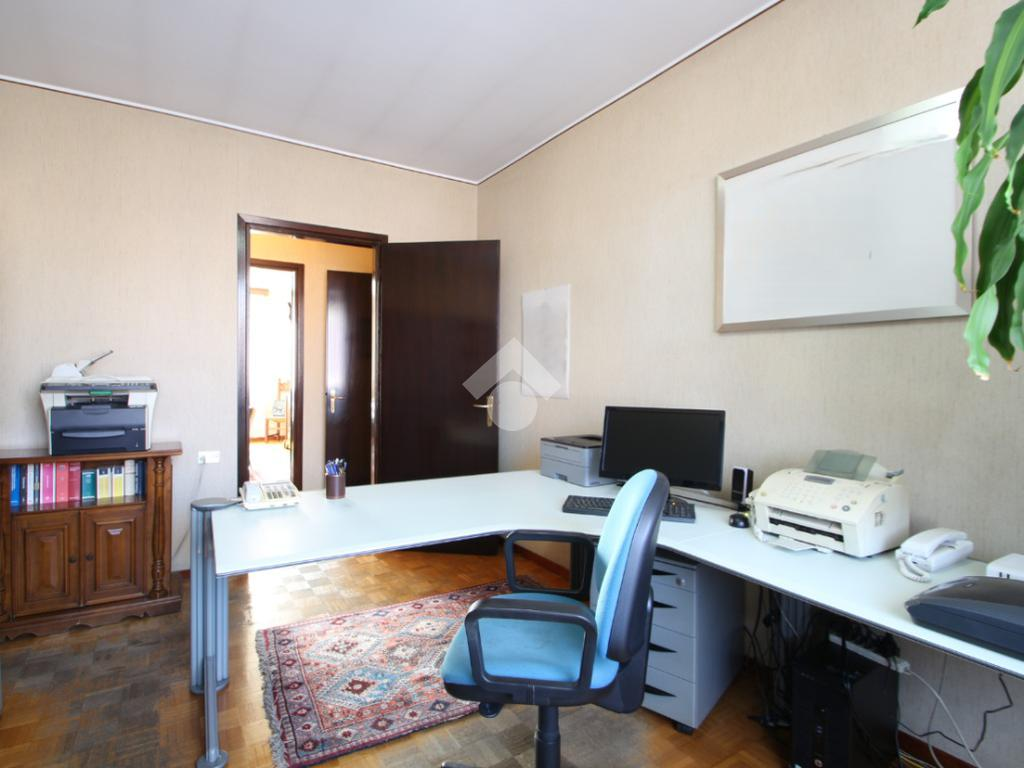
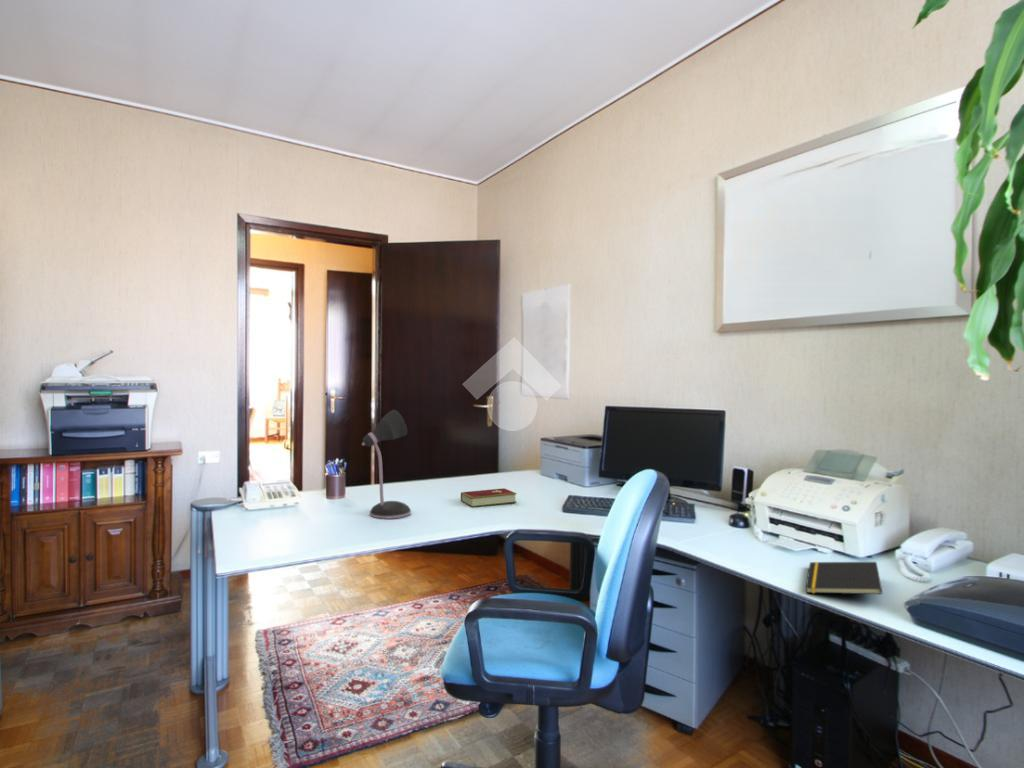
+ notepad [805,561,883,595]
+ desk lamp [361,409,412,520]
+ hardcover book [460,487,518,508]
